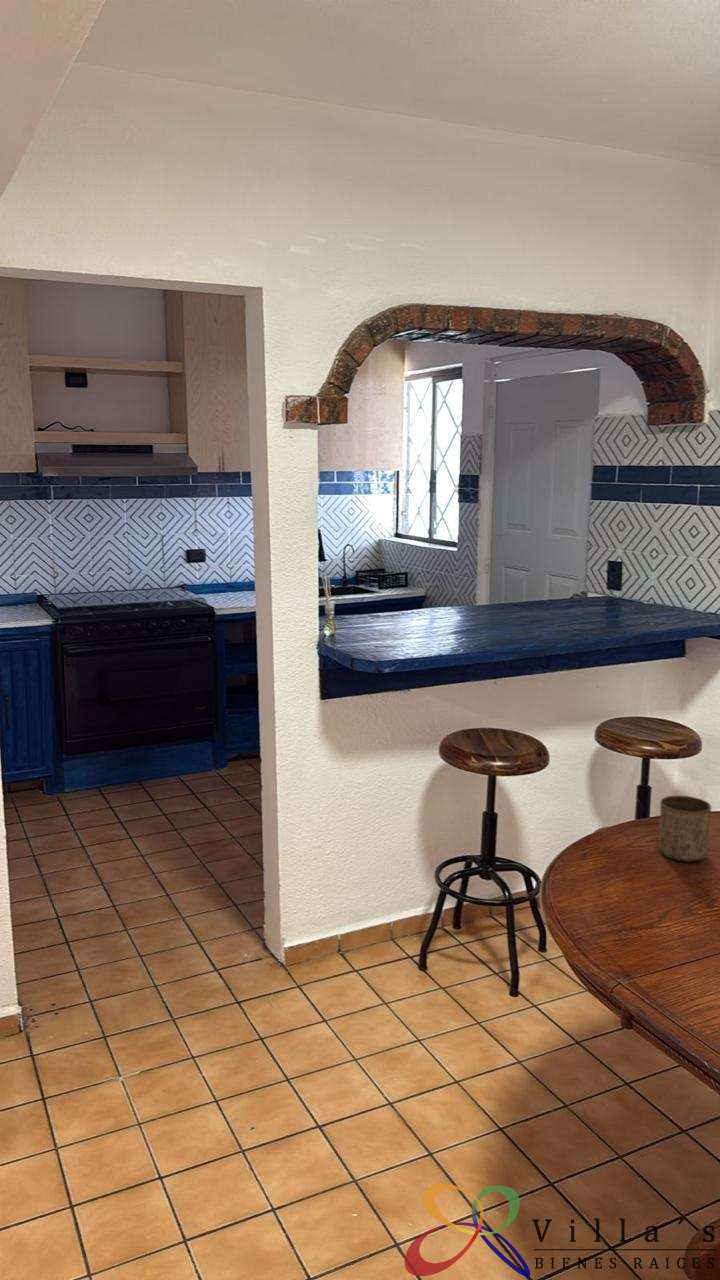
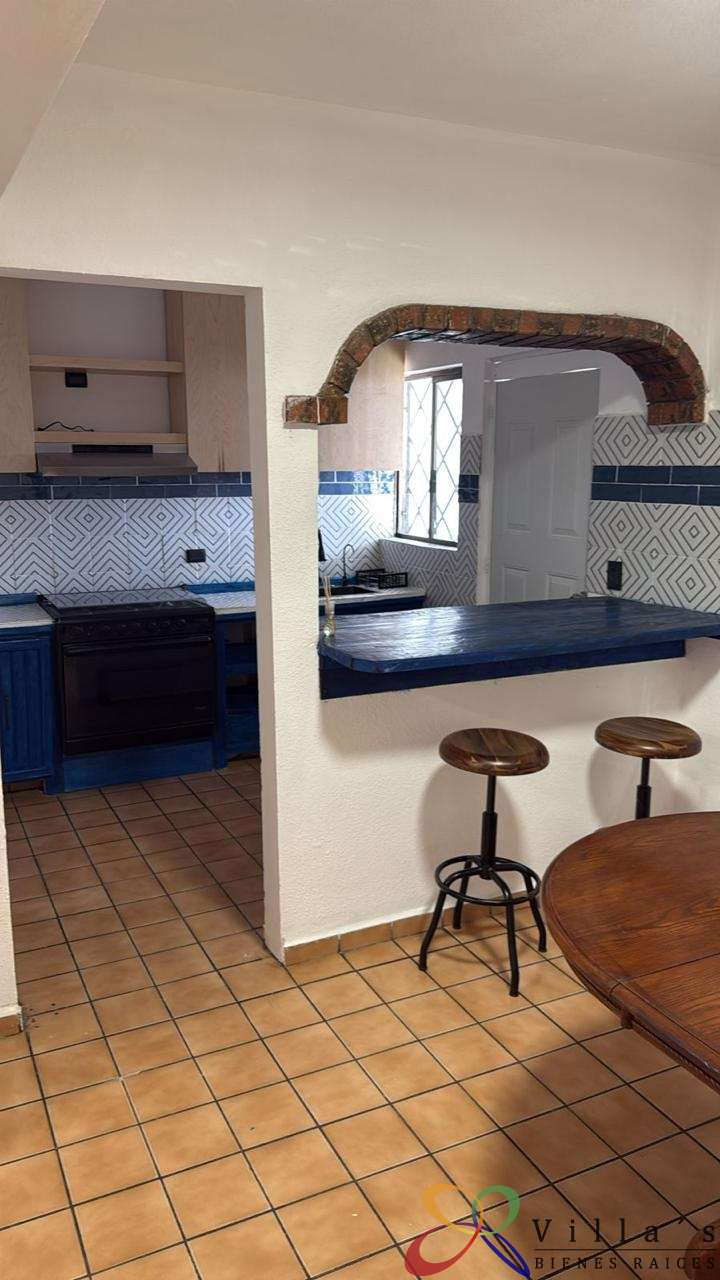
- cup [658,795,712,863]
